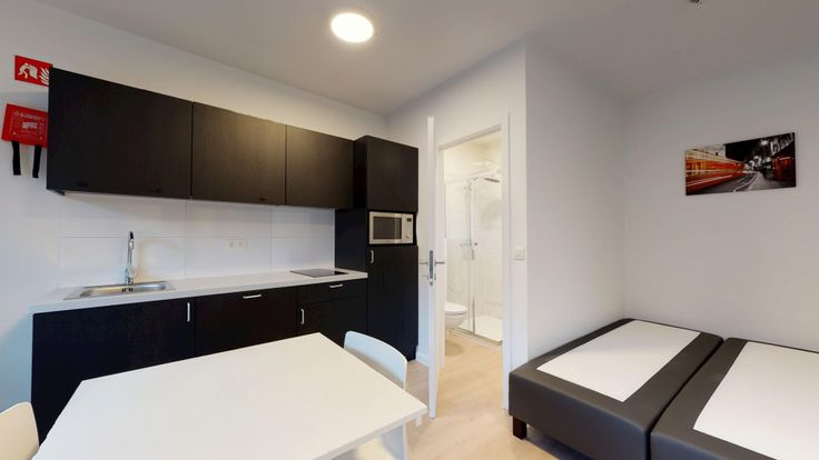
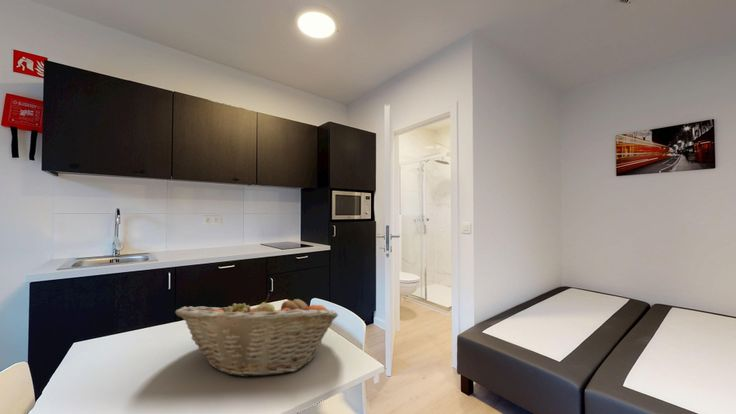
+ fruit basket [174,293,339,378]
